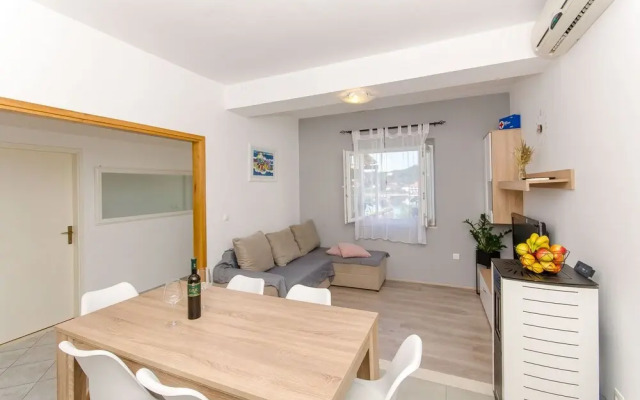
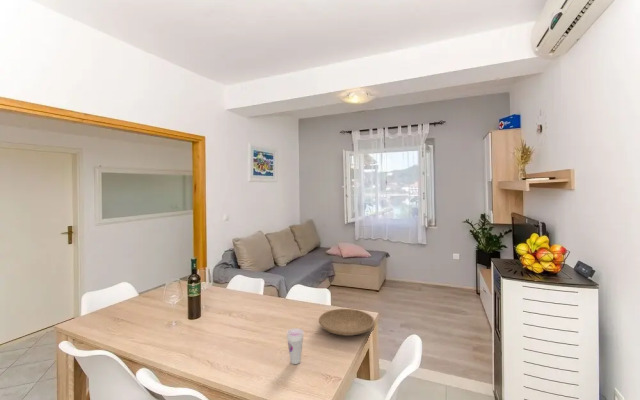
+ plate [318,308,376,337]
+ cup [286,327,305,365]
